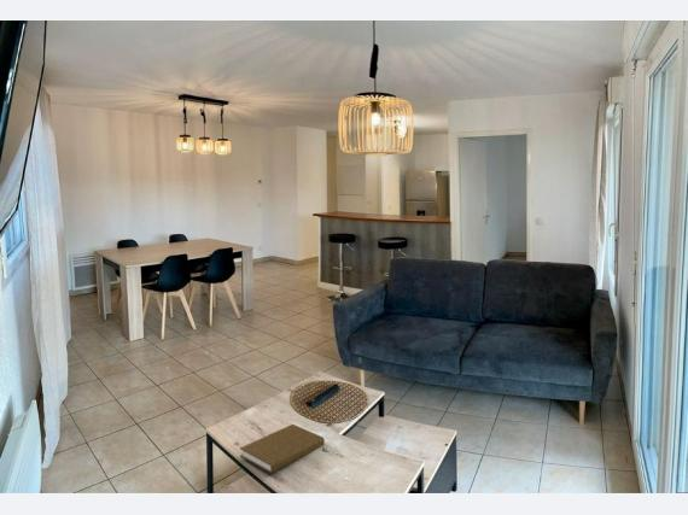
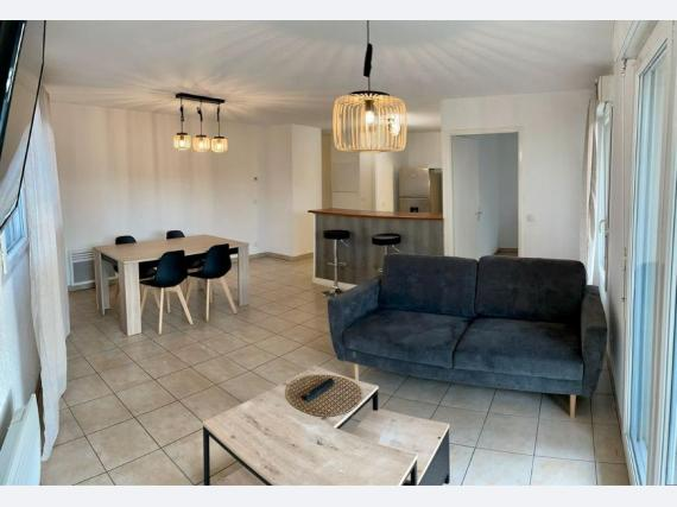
- book [239,423,326,474]
